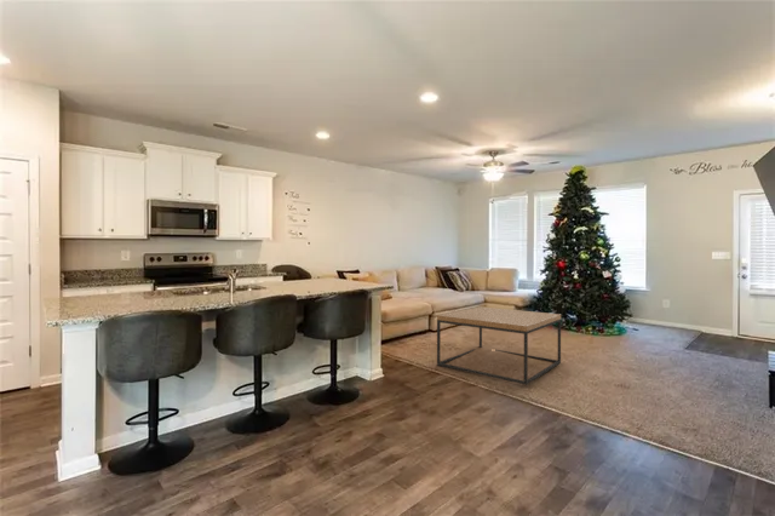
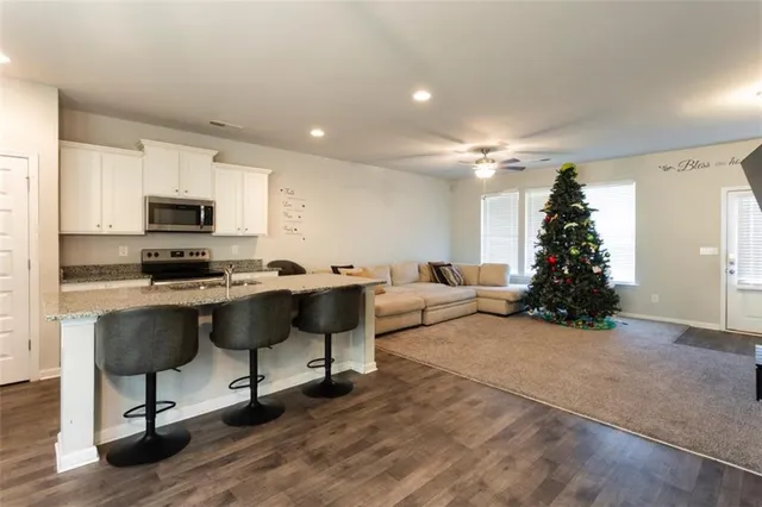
- coffee table [436,305,562,386]
